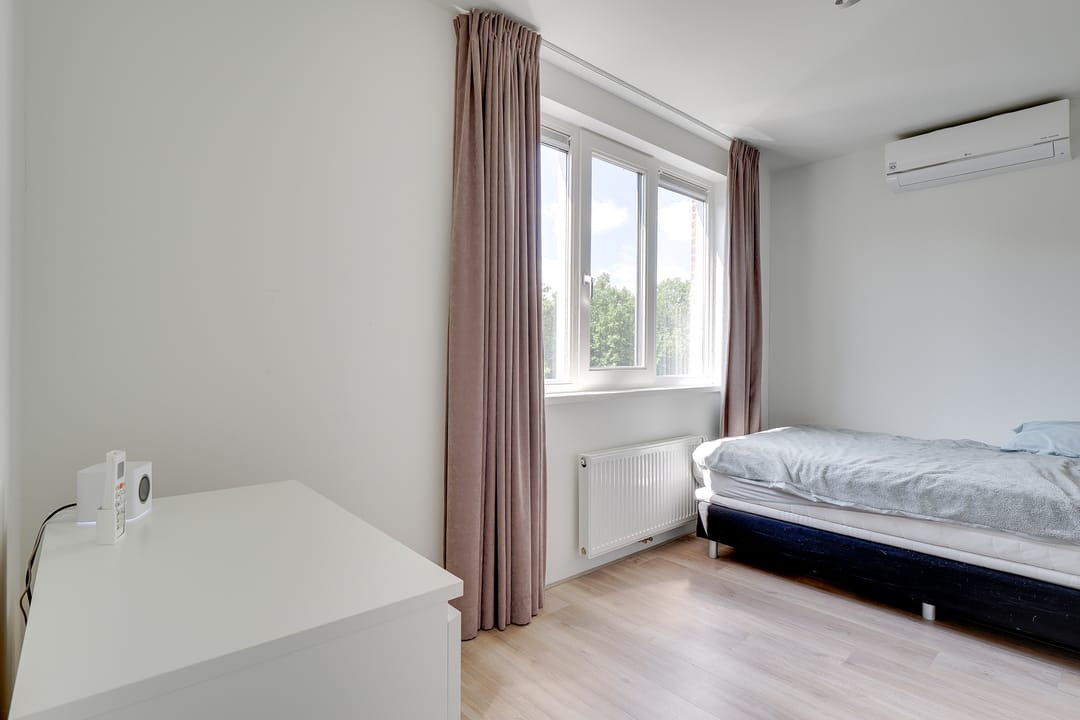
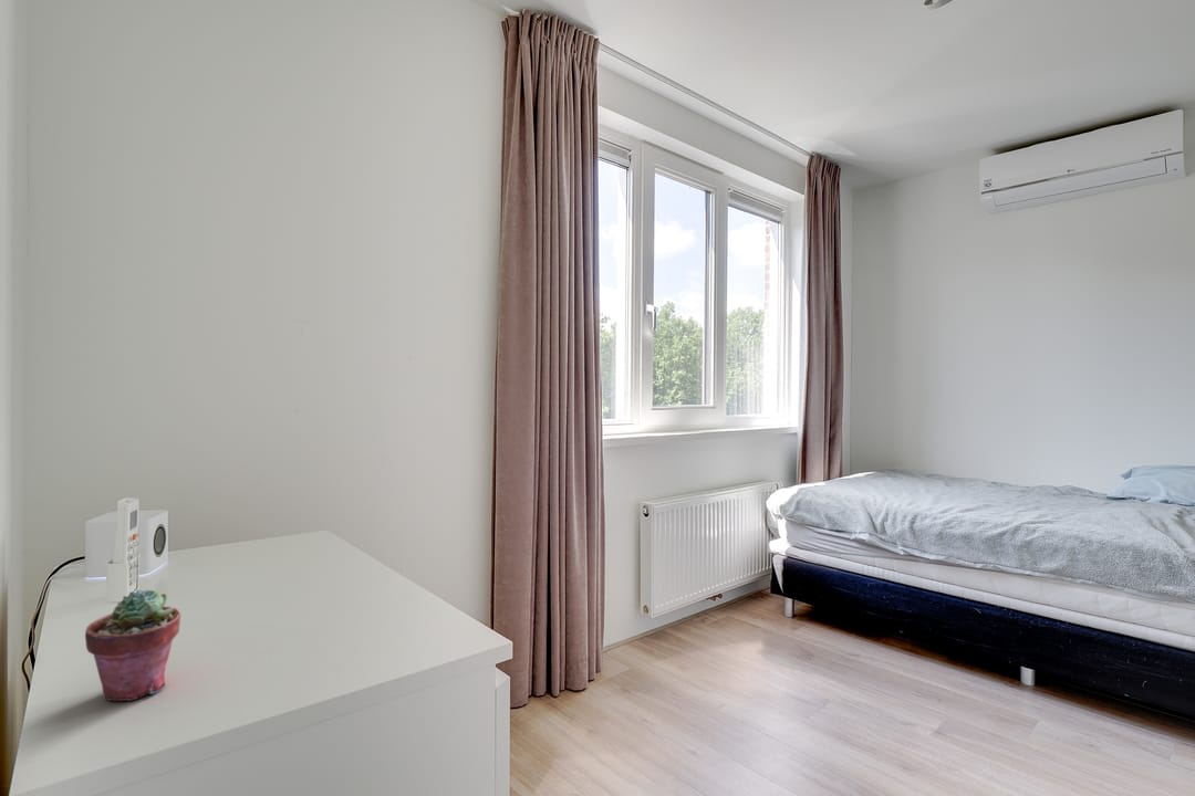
+ potted succulent [84,588,181,702]
